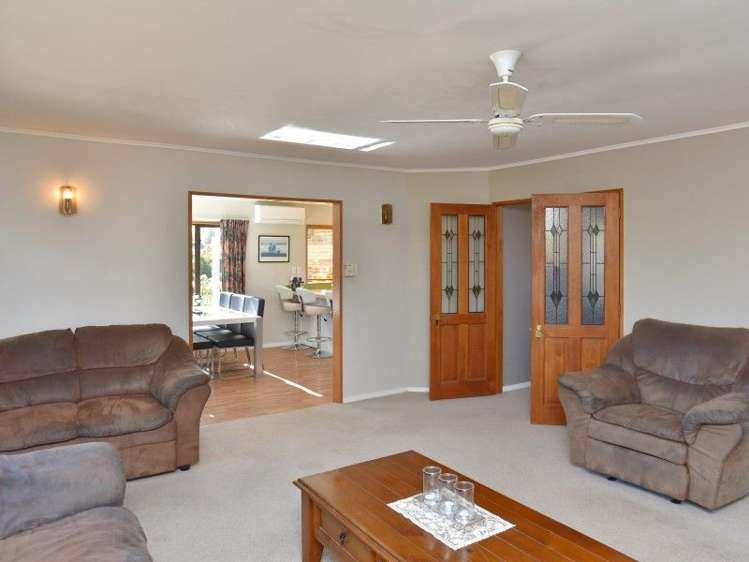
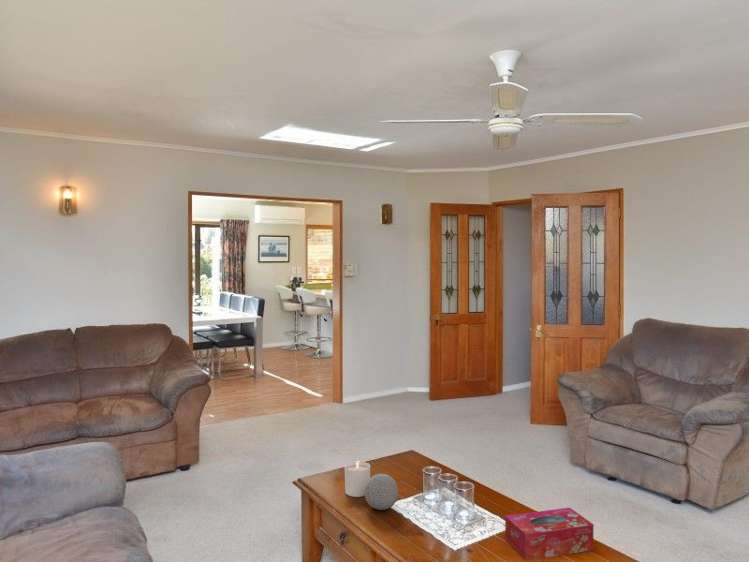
+ candle [344,459,371,498]
+ tissue box [504,506,595,562]
+ decorative ball [364,473,399,511]
